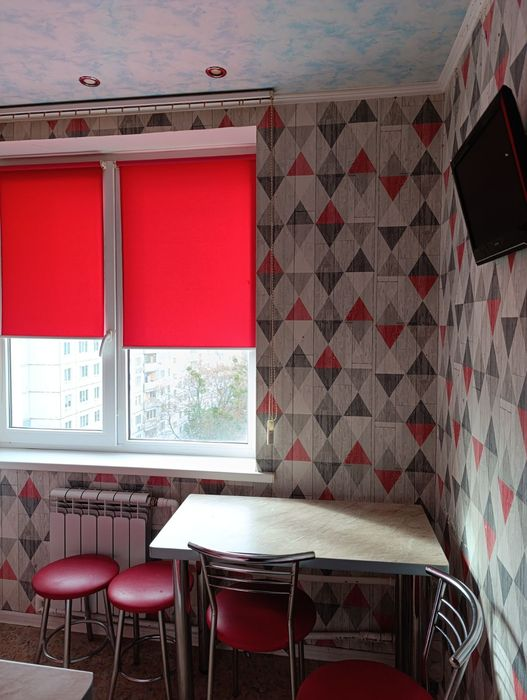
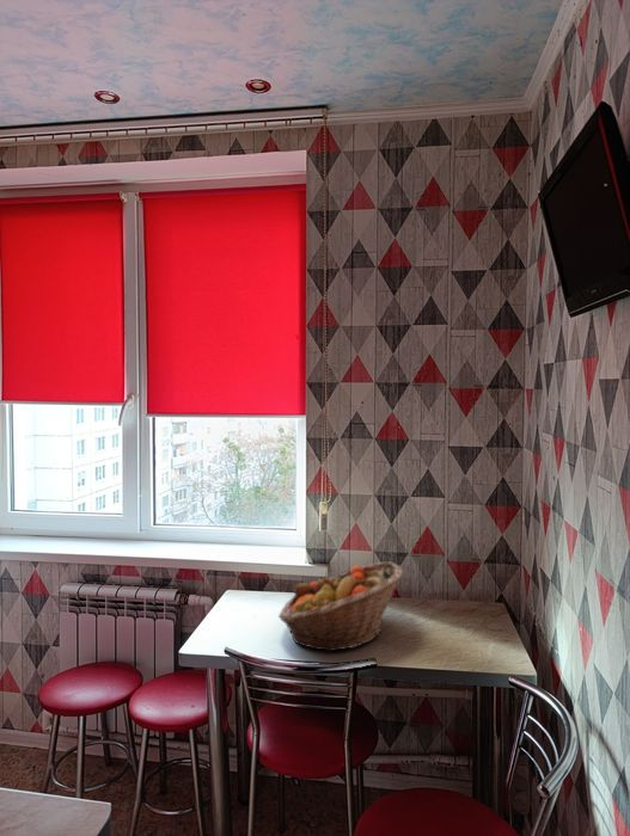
+ fruit basket [277,560,404,653]
